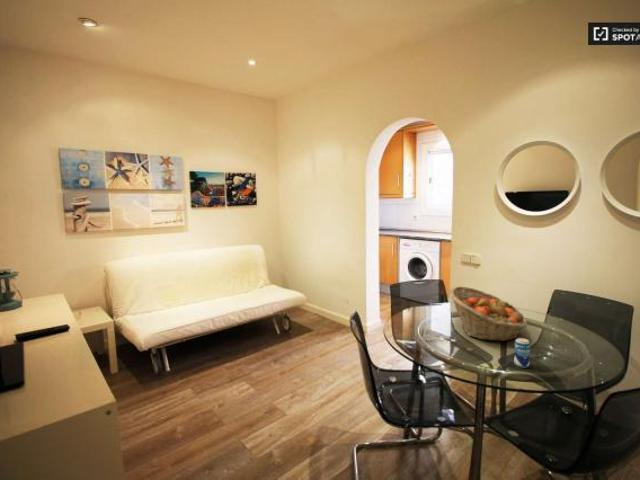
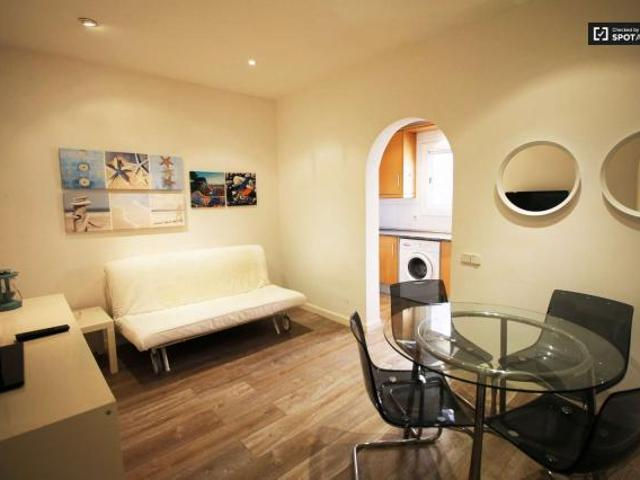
- fruit basket [448,286,528,342]
- beverage can [513,337,531,369]
